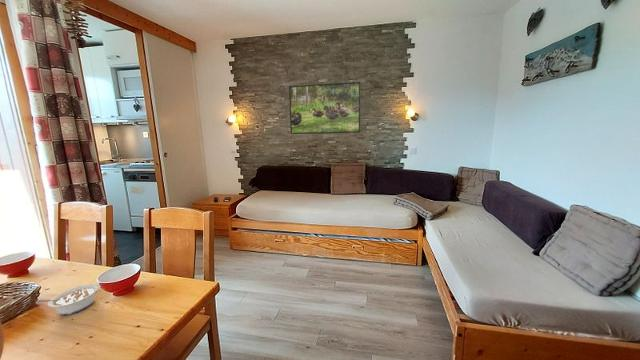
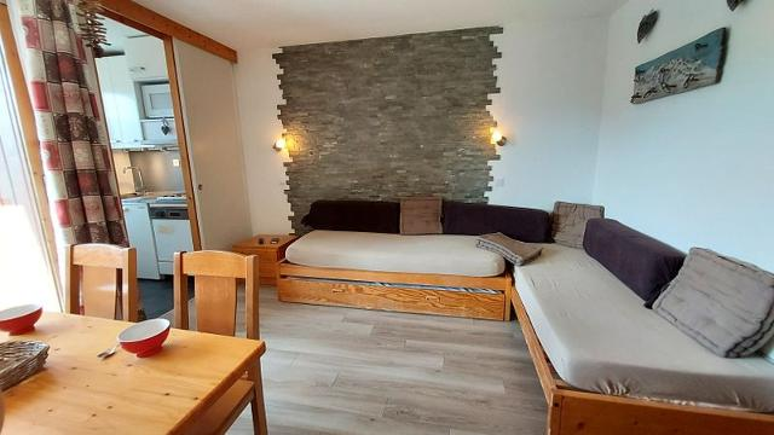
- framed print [288,81,361,135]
- legume [36,283,100,316]
